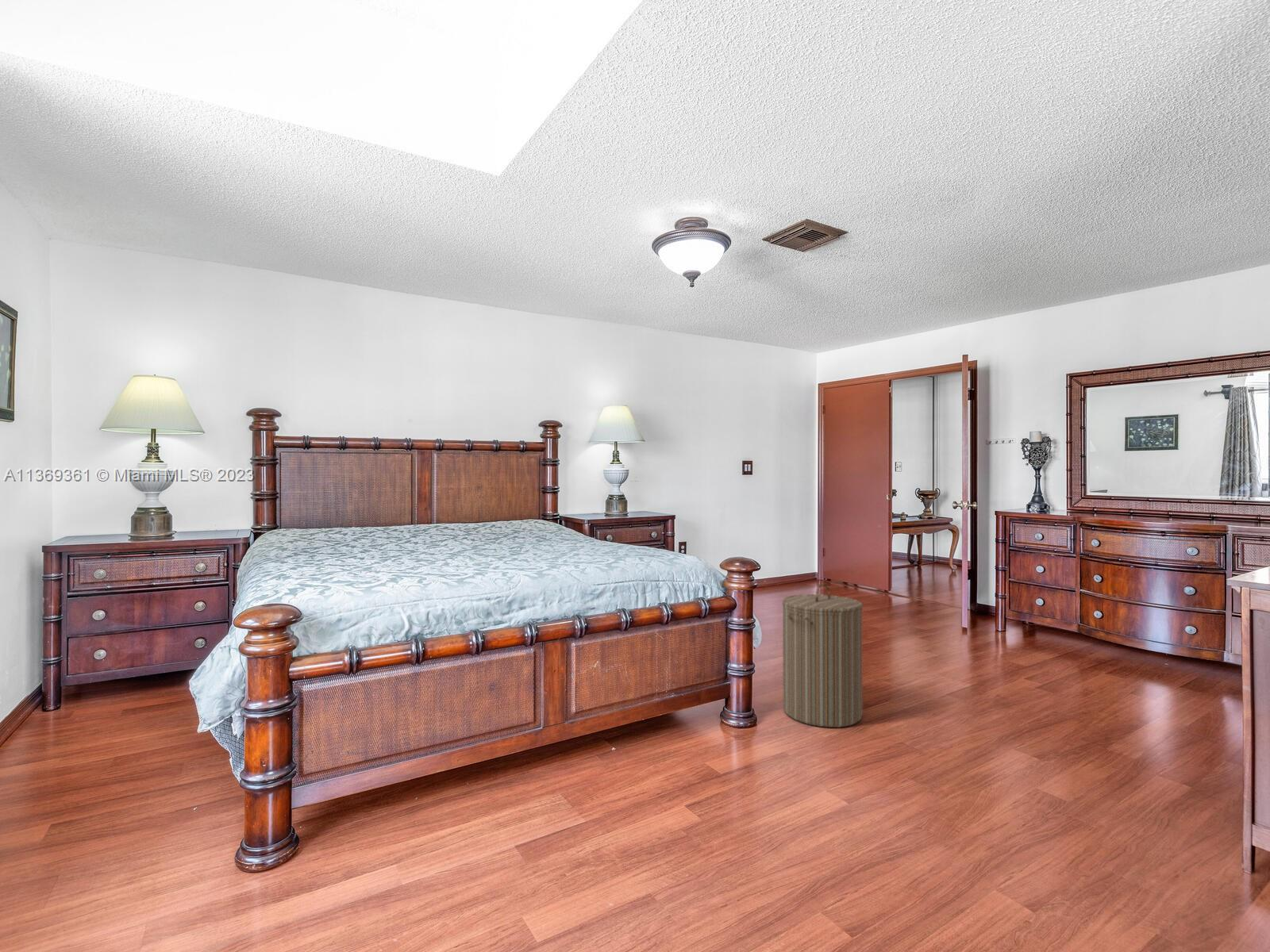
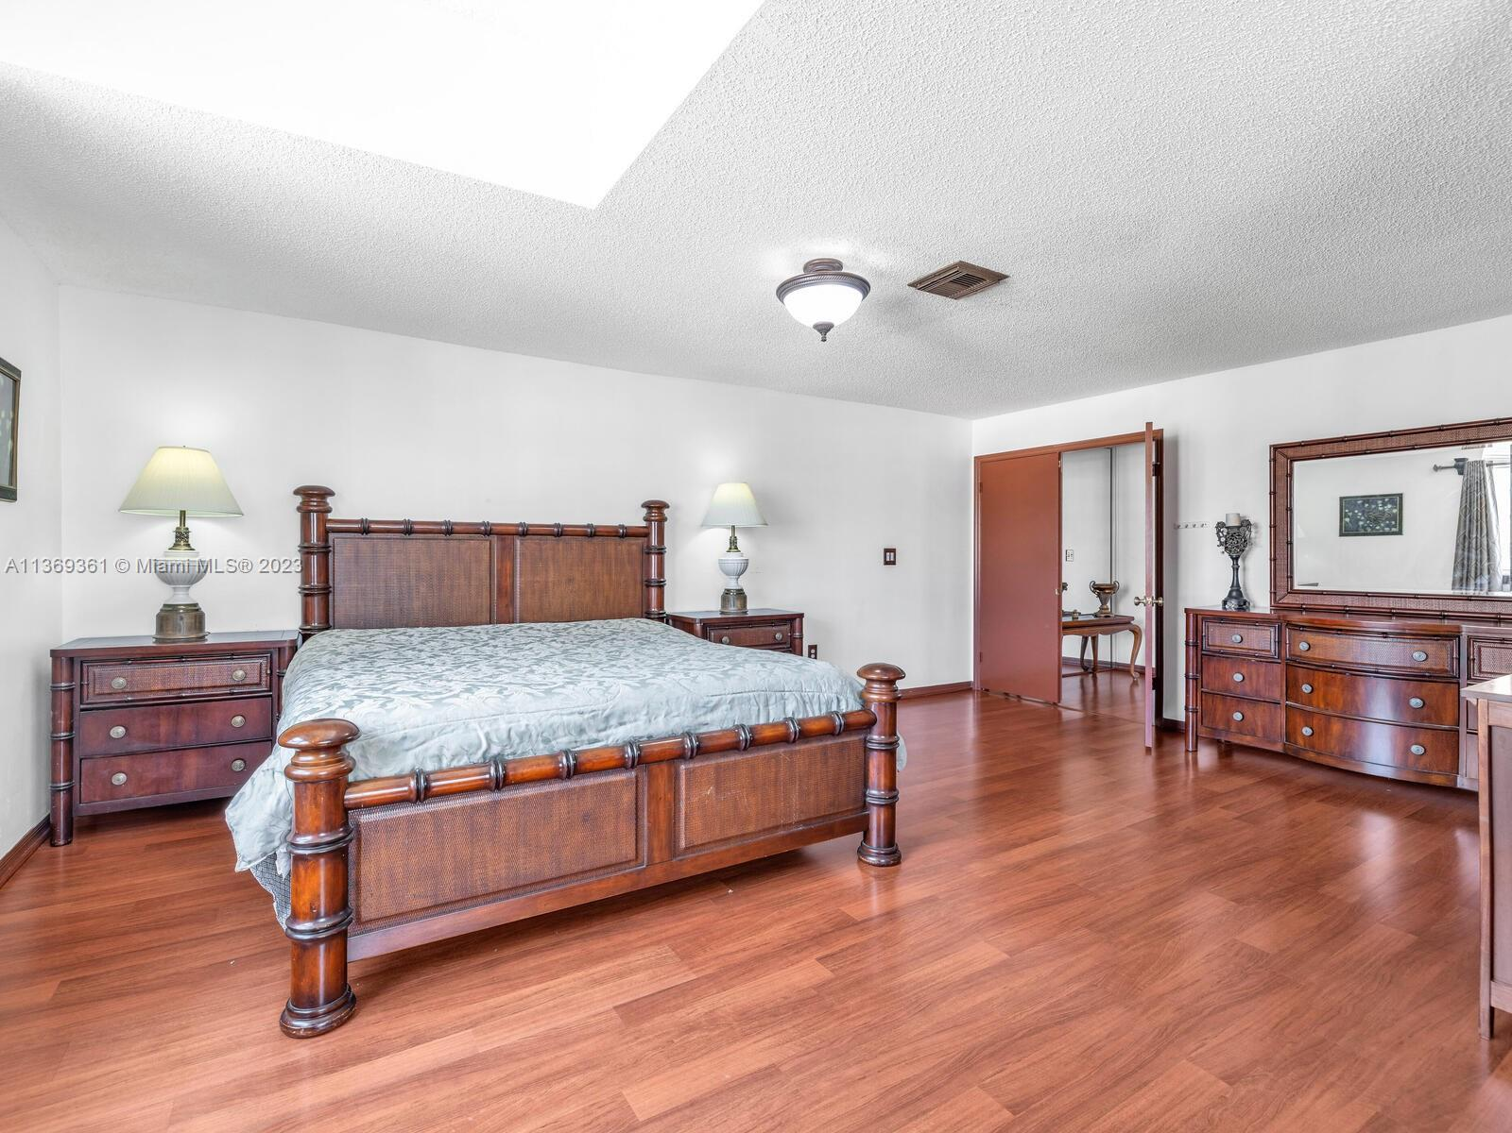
- laundry hamper [781,582,864,728]
